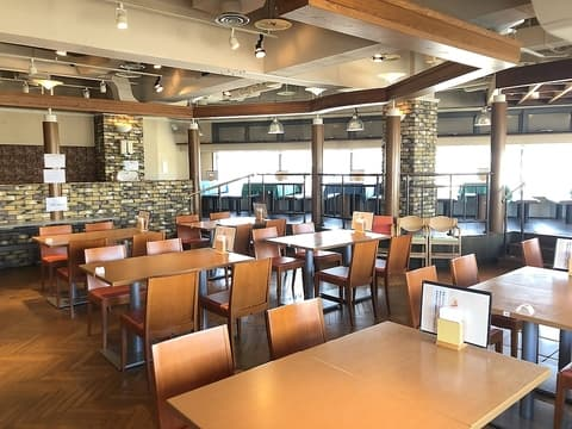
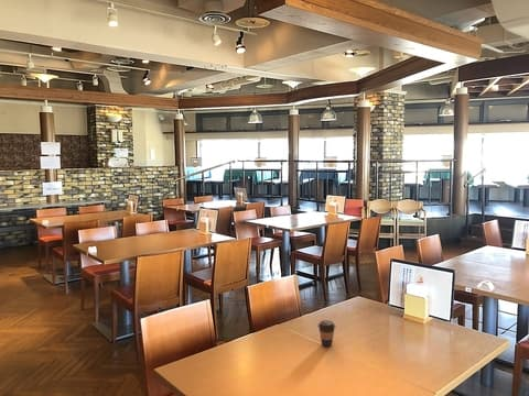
+ coffee cup [317,319,336,348]
